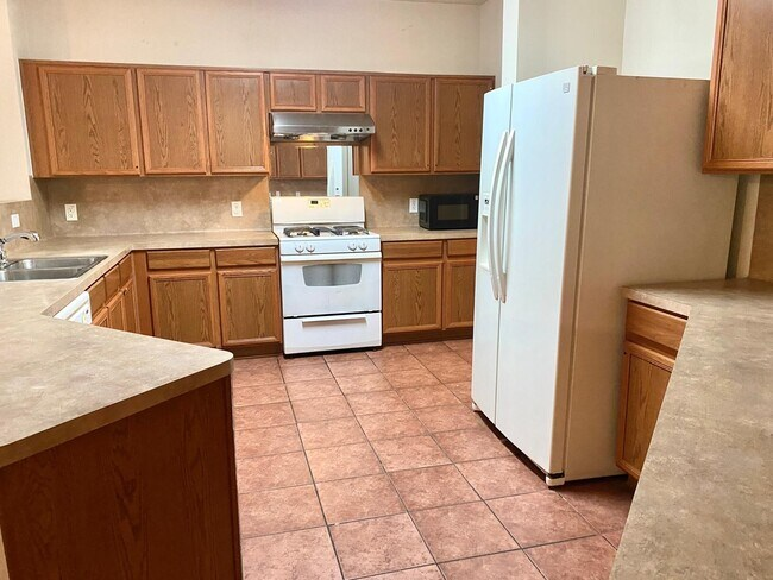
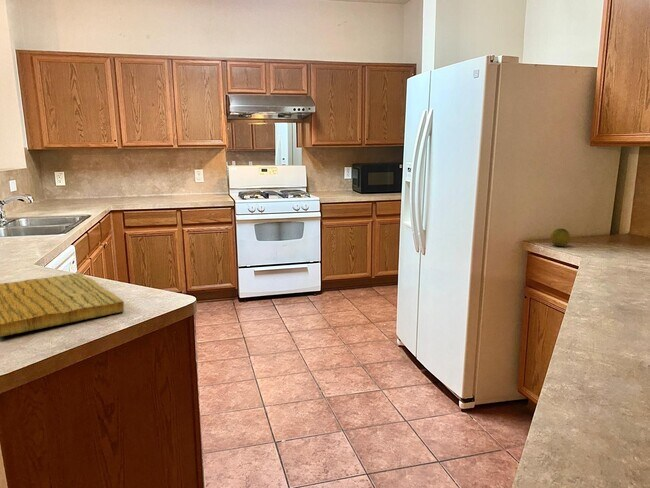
+ fruit [550,228,571,247]
+ cutting board [0,272,125,338]
